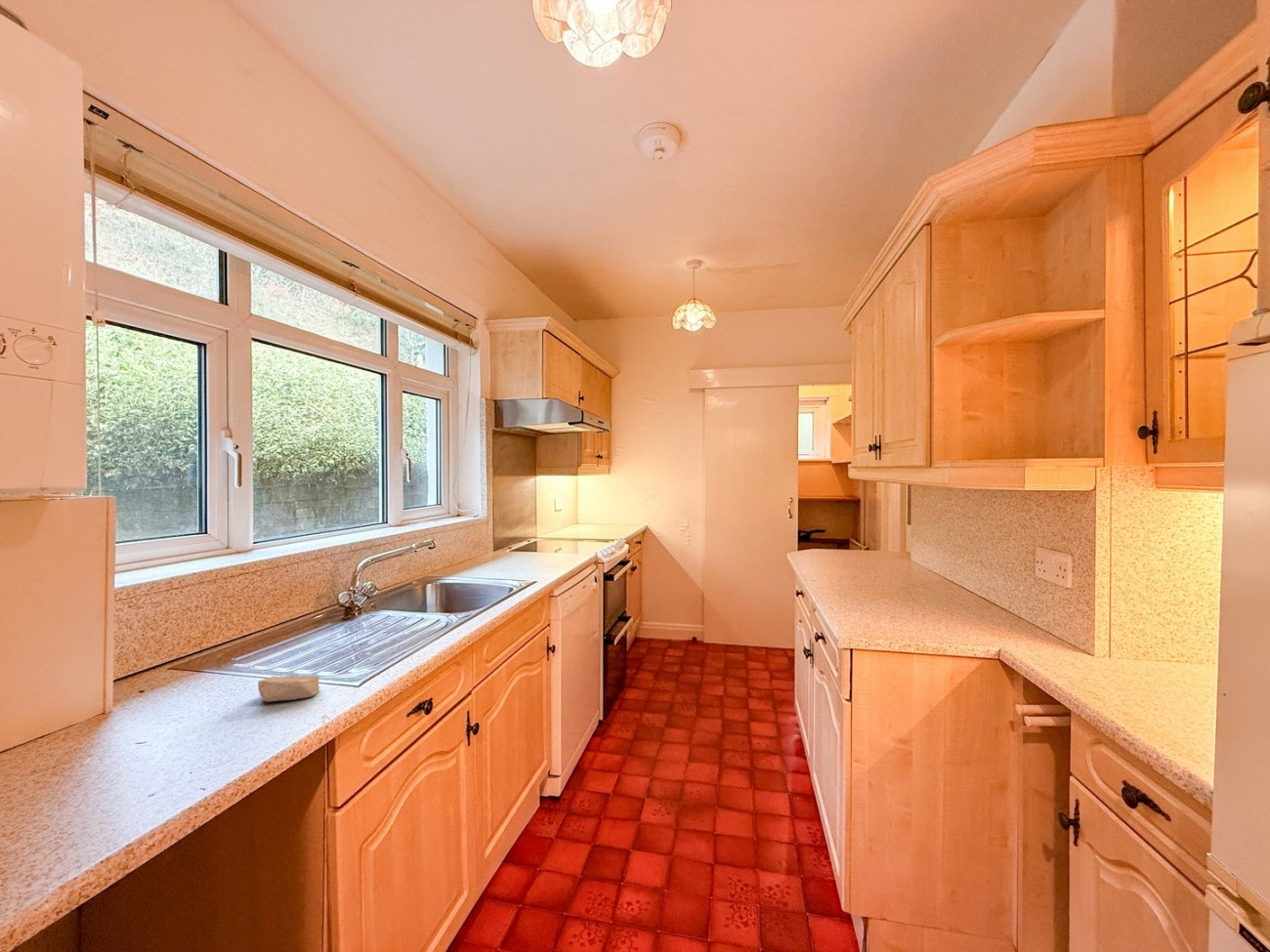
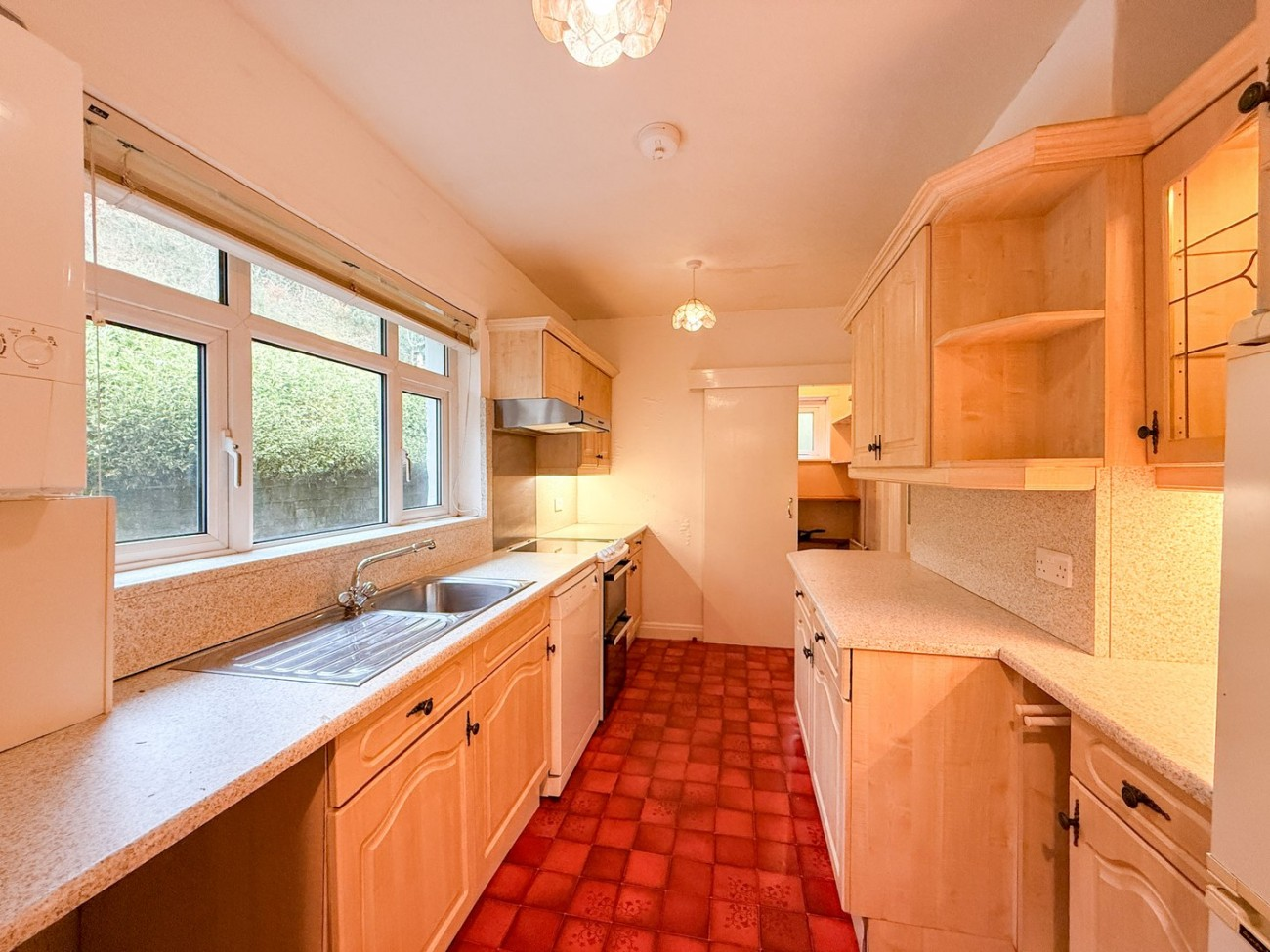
- soap bar [257,675,320,703]
